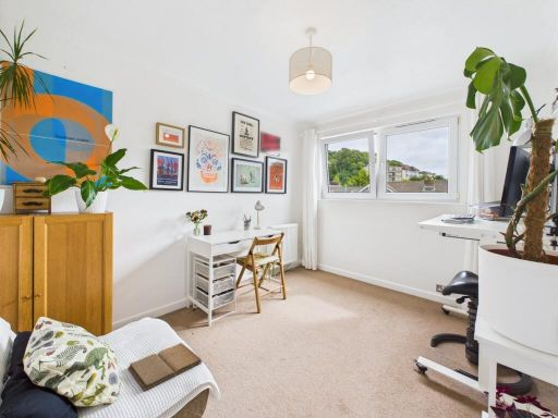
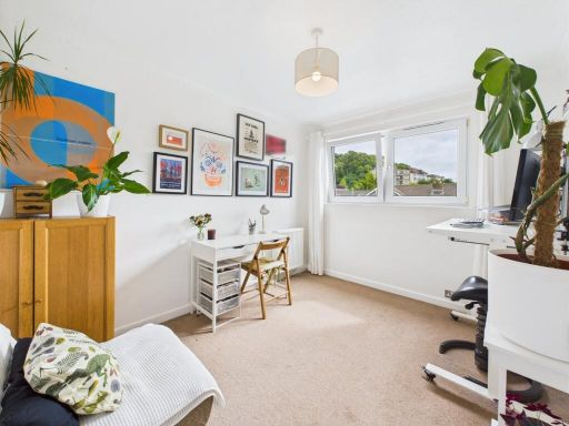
- book [128,342,204,391]
